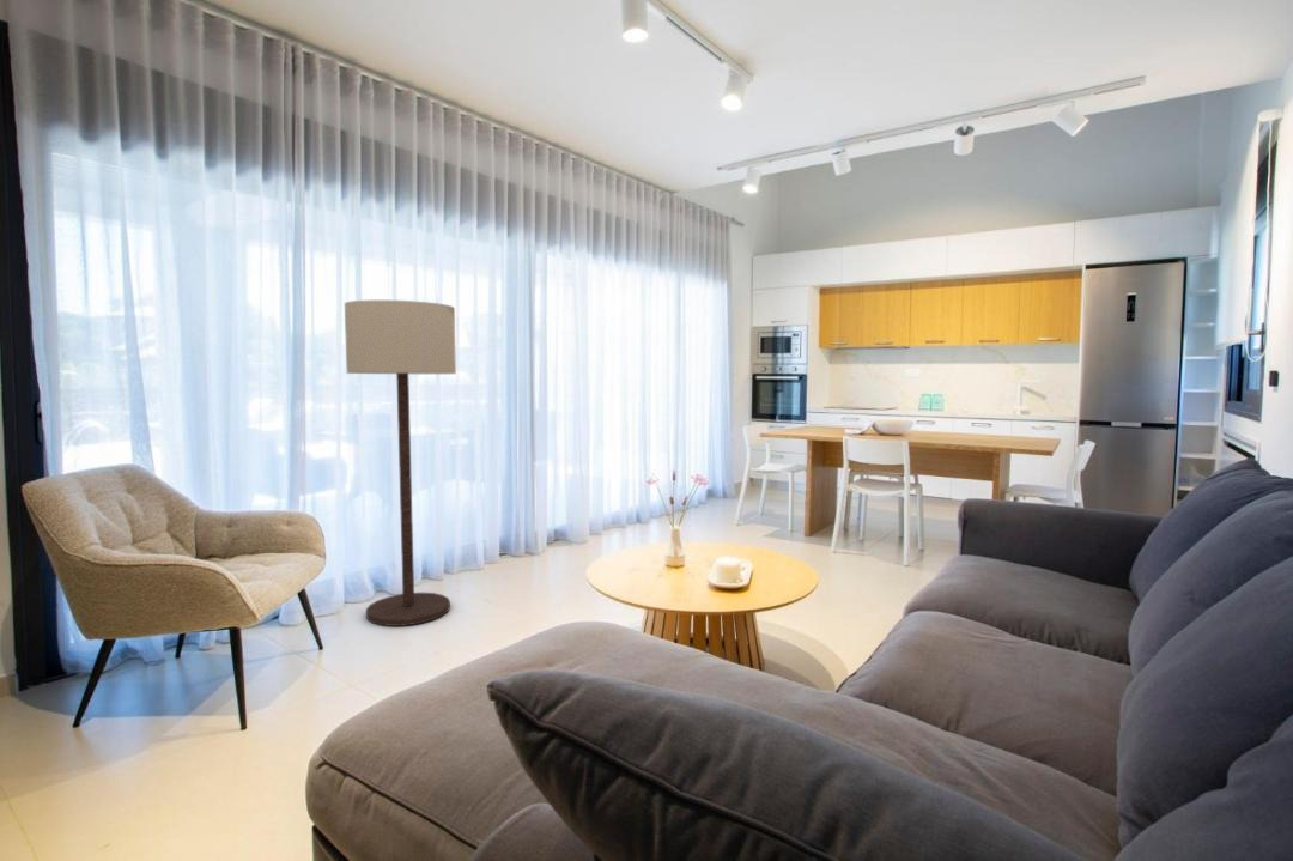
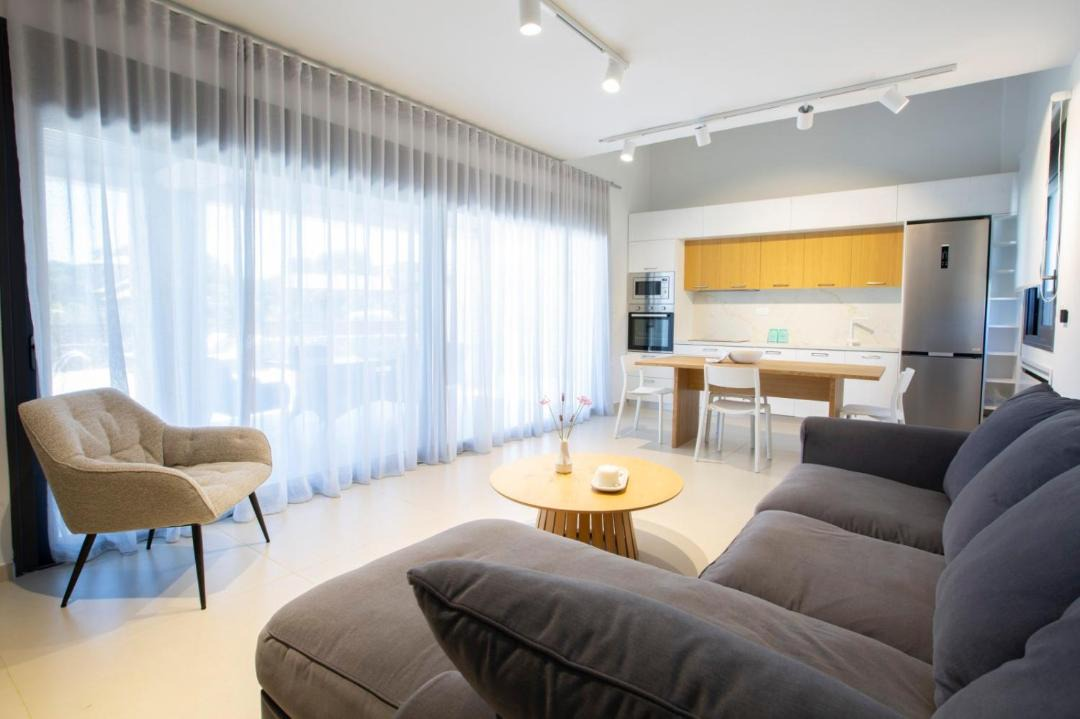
- floor lamp [344,299,457,627]
